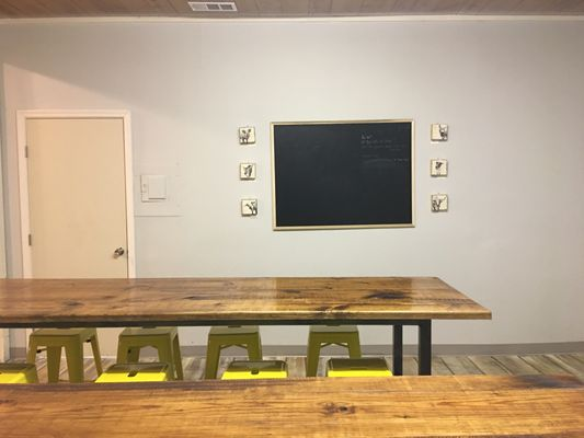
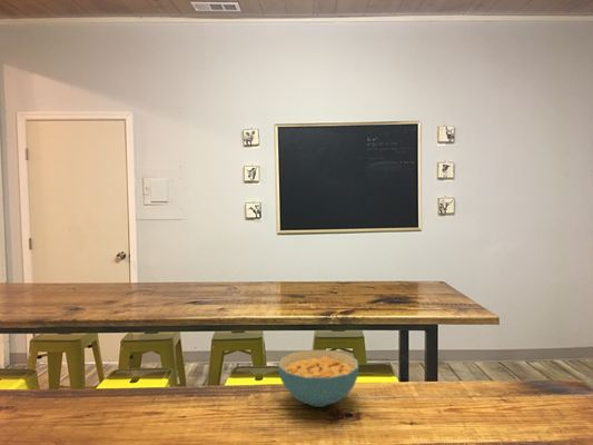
+ cereal bowl [277,349,359,408]
